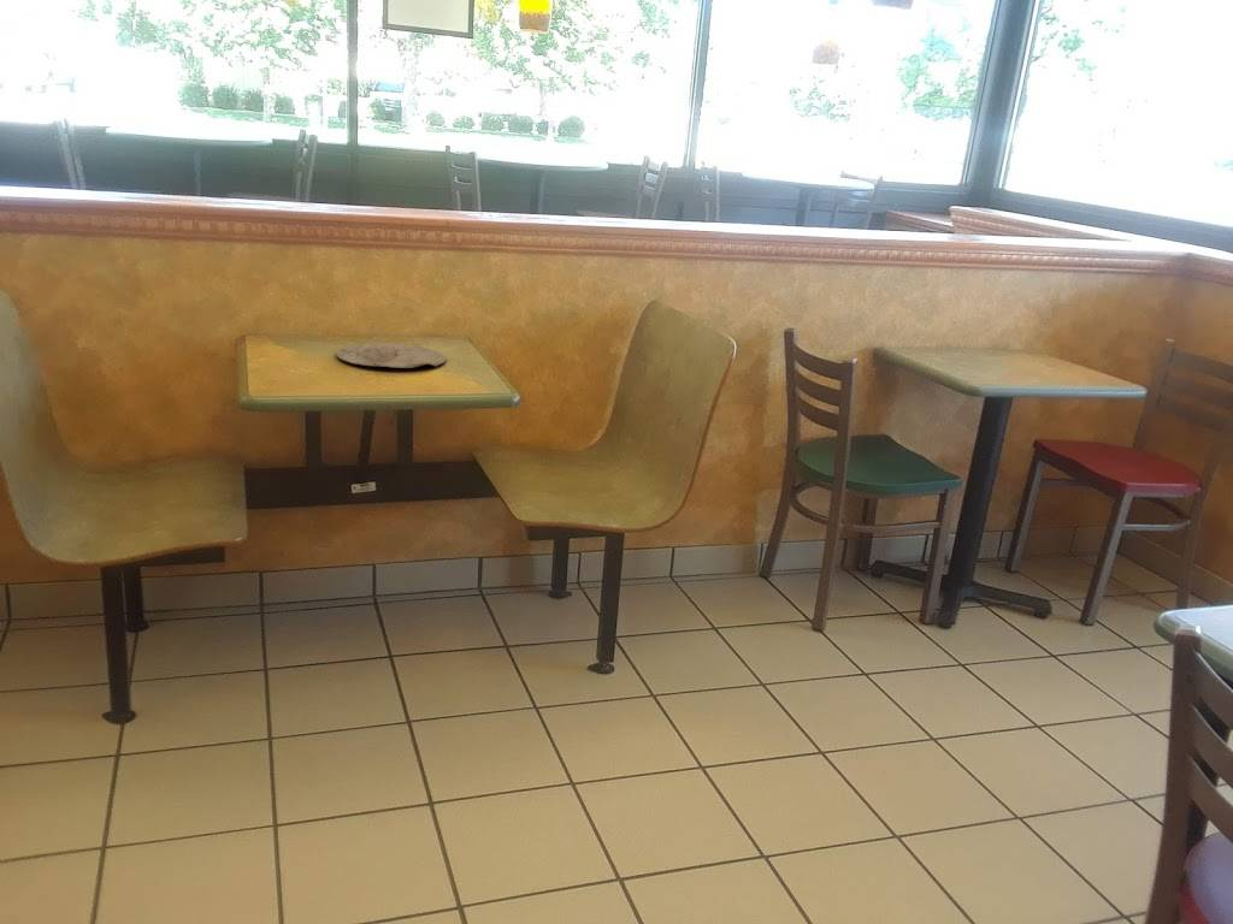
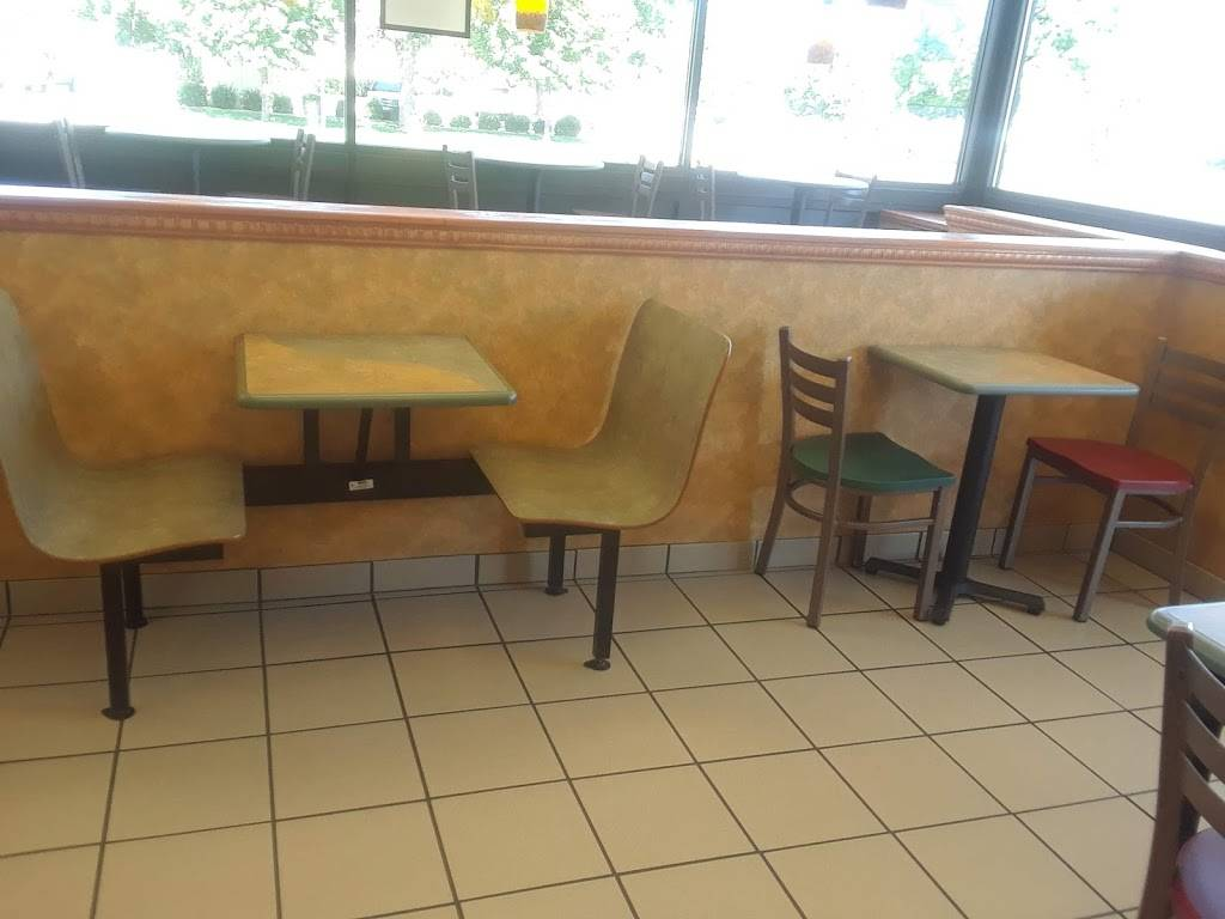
- plate [335,342,448,369]
